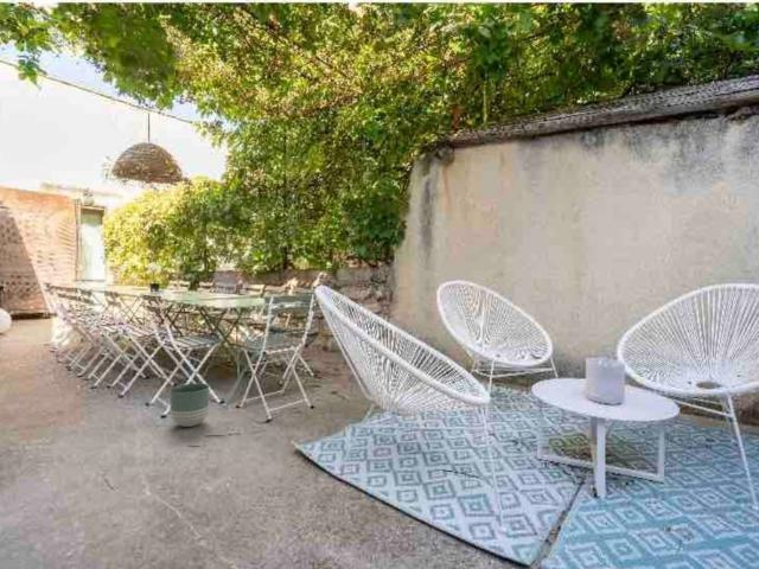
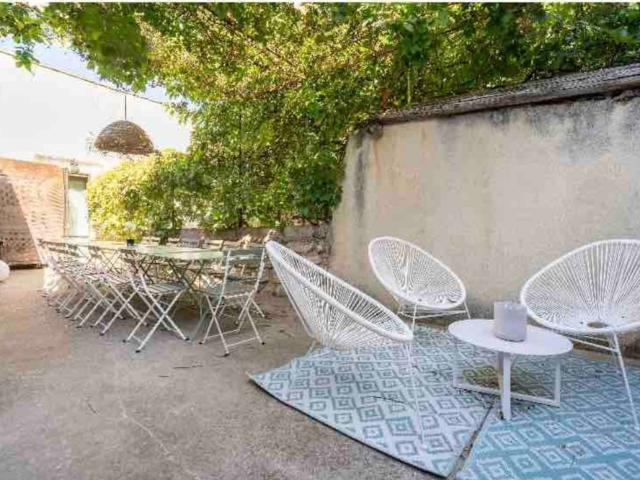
- planter [168,382,210,428]
